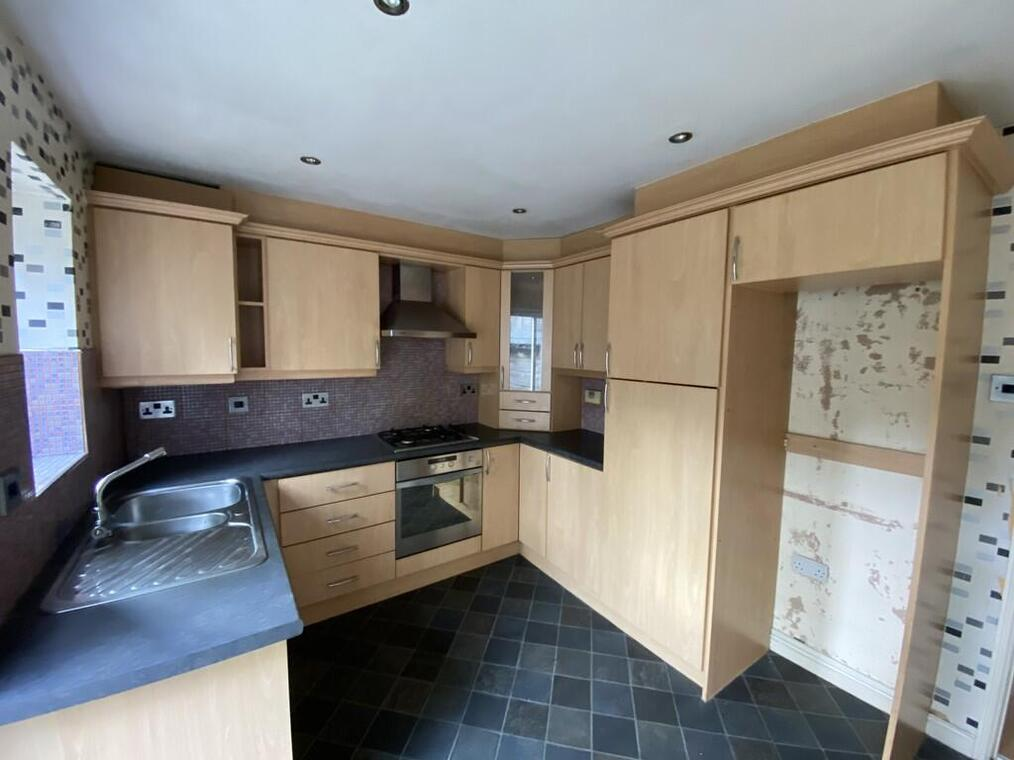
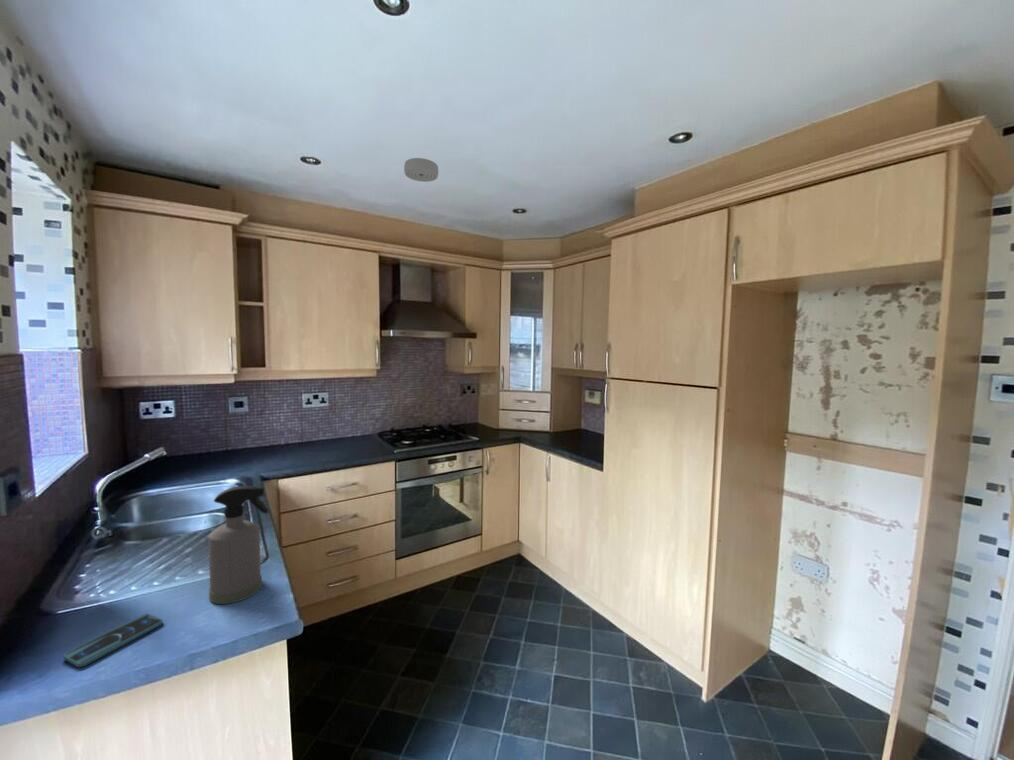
+ spray bottle [208,485,270,605]
+ smoke detector [403,157,439,183]
+ smartphone [63,613,164,668]
